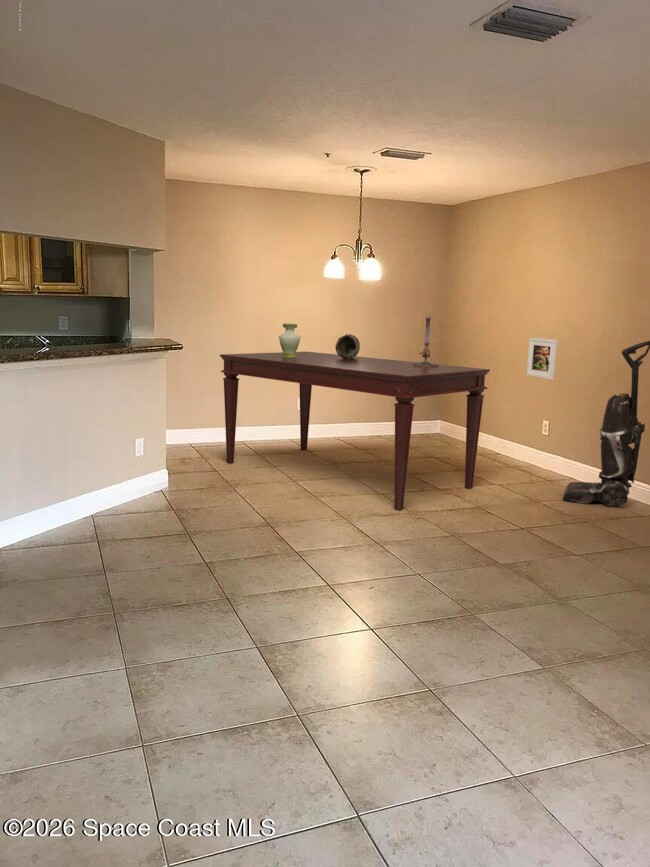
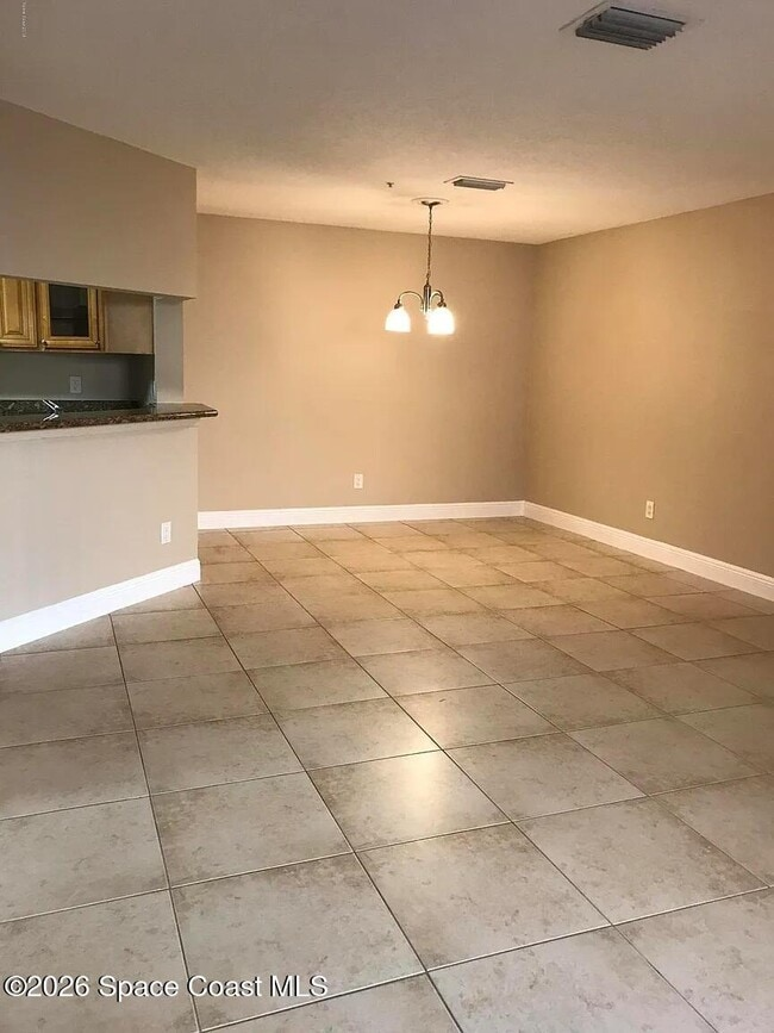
- vase [278,323,302,357]
- dining table [219,351,491,511]
- decorative bowl [334,333,361,359]
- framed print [525,337,559,381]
- vacuum cleaner [562,340,650,508]
- candlestick [413,315,438,367]
